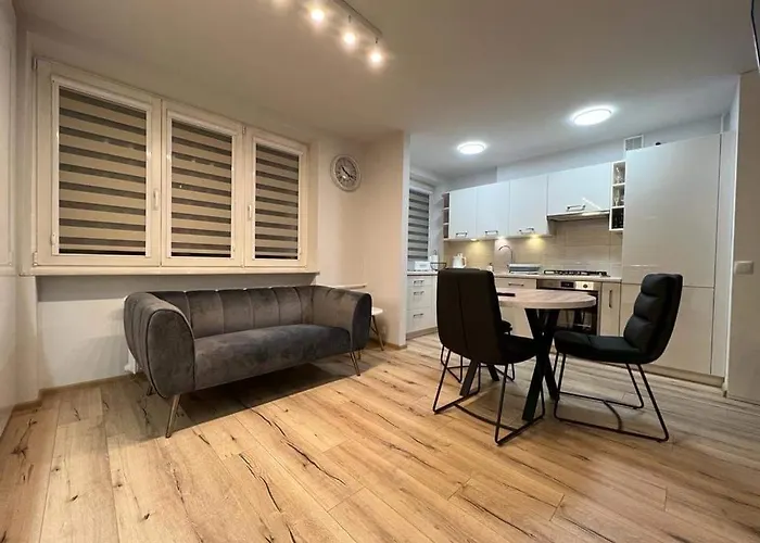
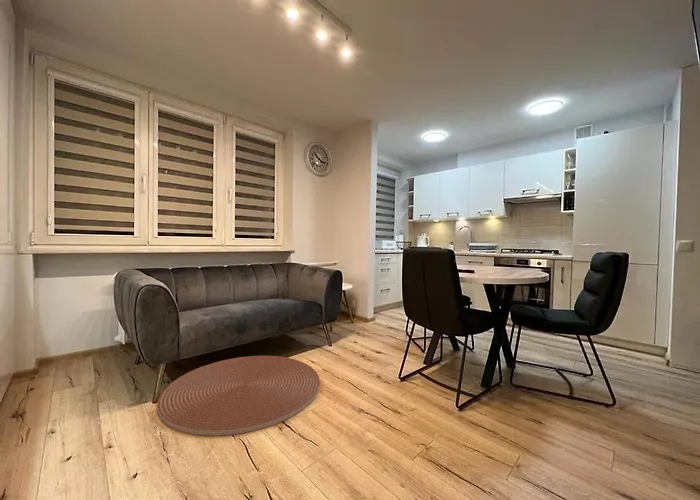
+ rug [157,355,320,437]
